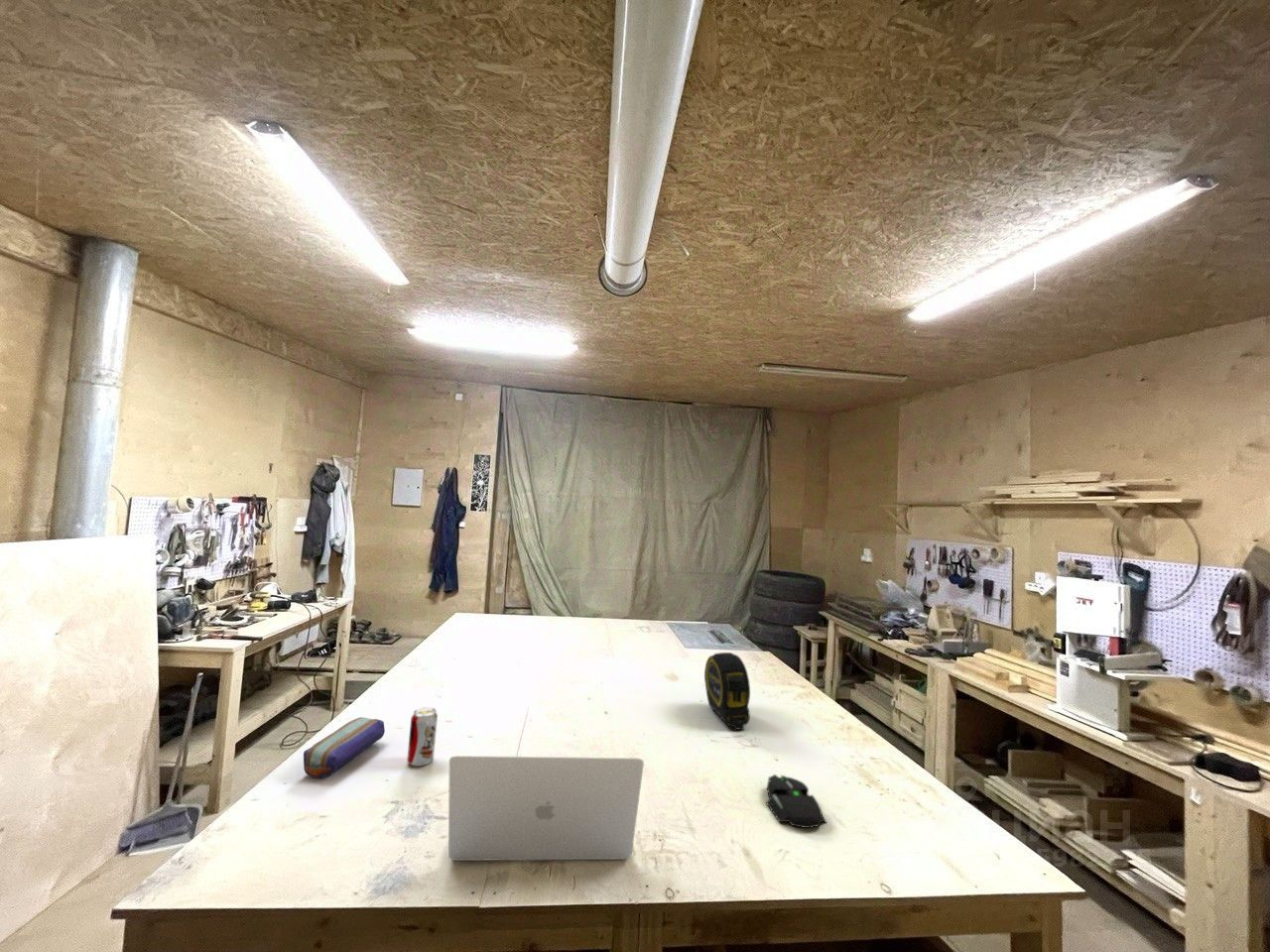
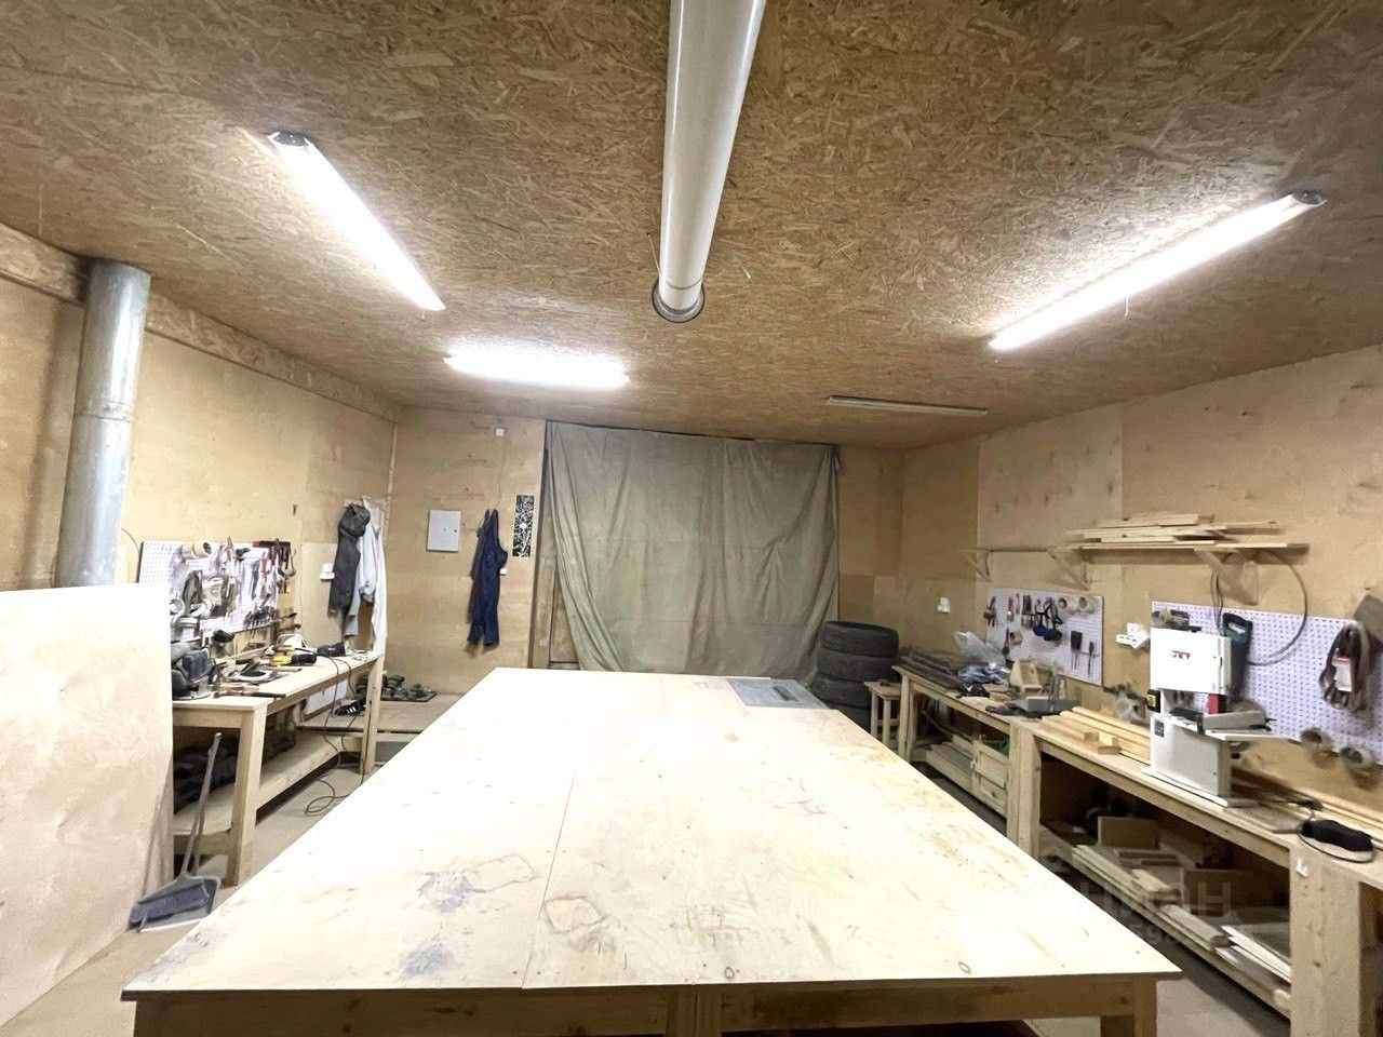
- mouse [765,773,827,829]
- laptop [447,755,645,862]
- beverage can [406,706,439,768]
- tape measure [703,652,751,732]
- pencil case [303,716,386,779]
